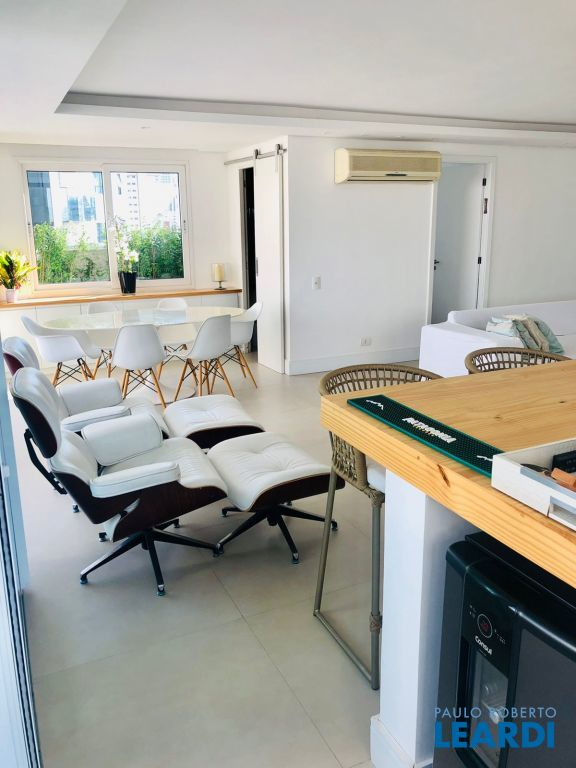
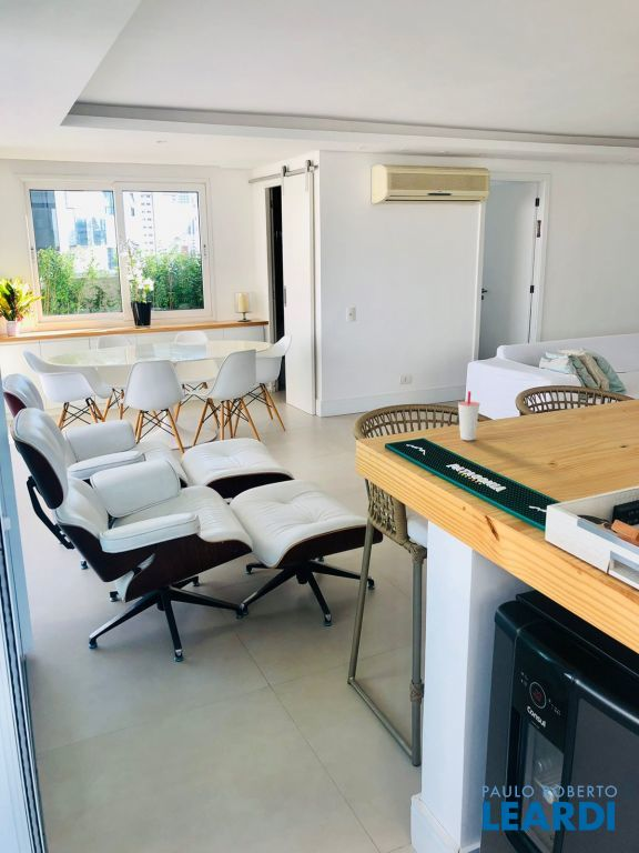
+ cup [457,390,481,441]
